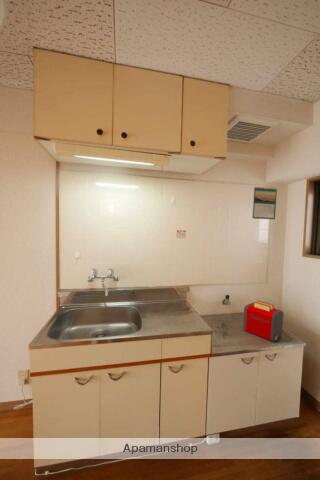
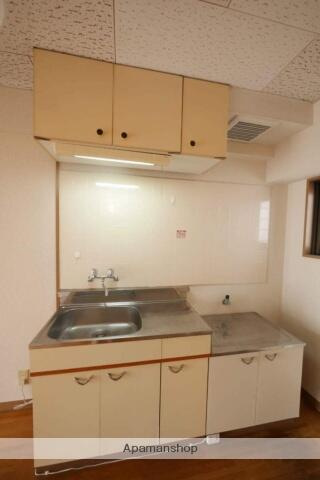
- toaster [242,299,284,342]
- calendar [251,186,278,220]
